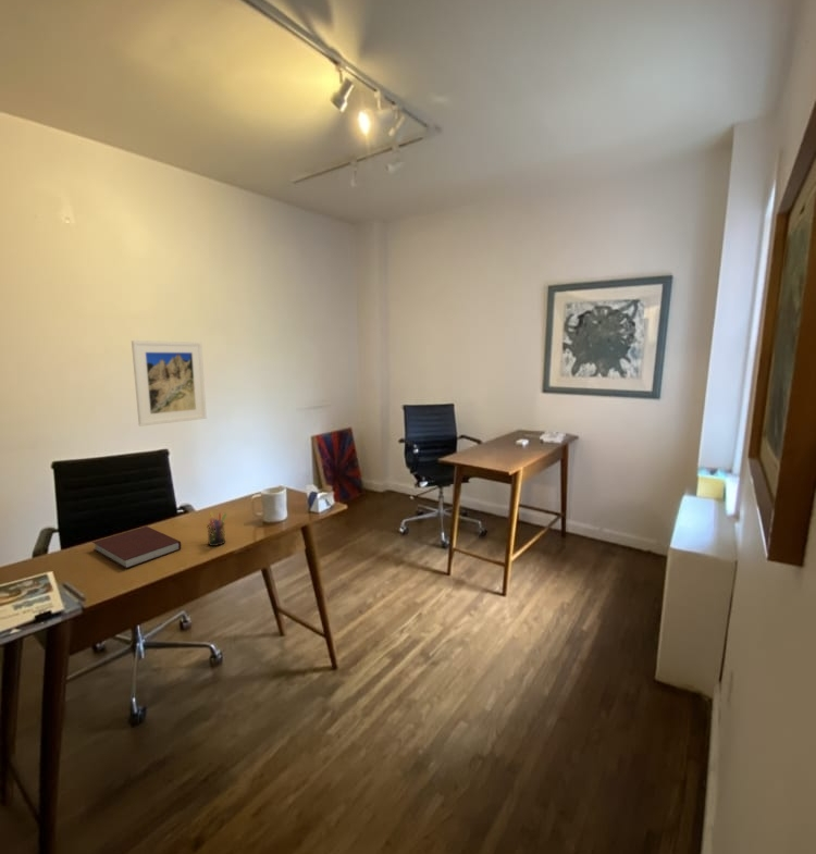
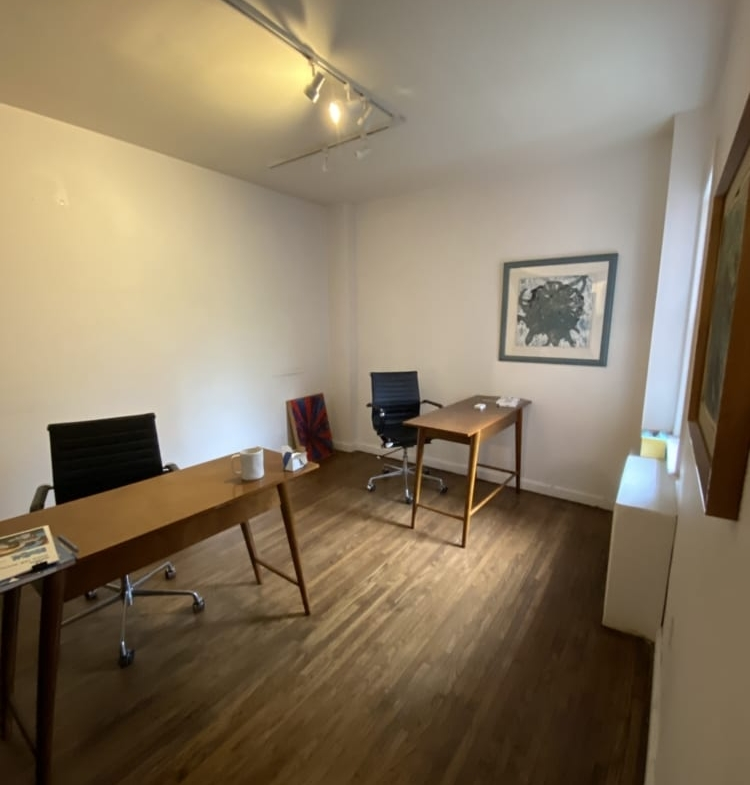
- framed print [131,339,208,428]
- pen holder [206,511,228,547]
- notebook [91,525,182,570]
